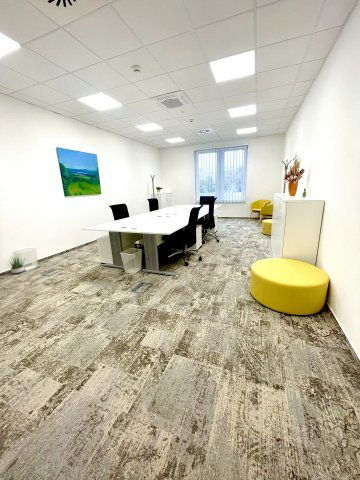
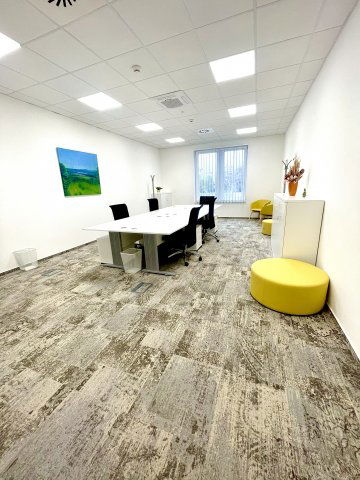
- potted plant [4,254,26,274]
